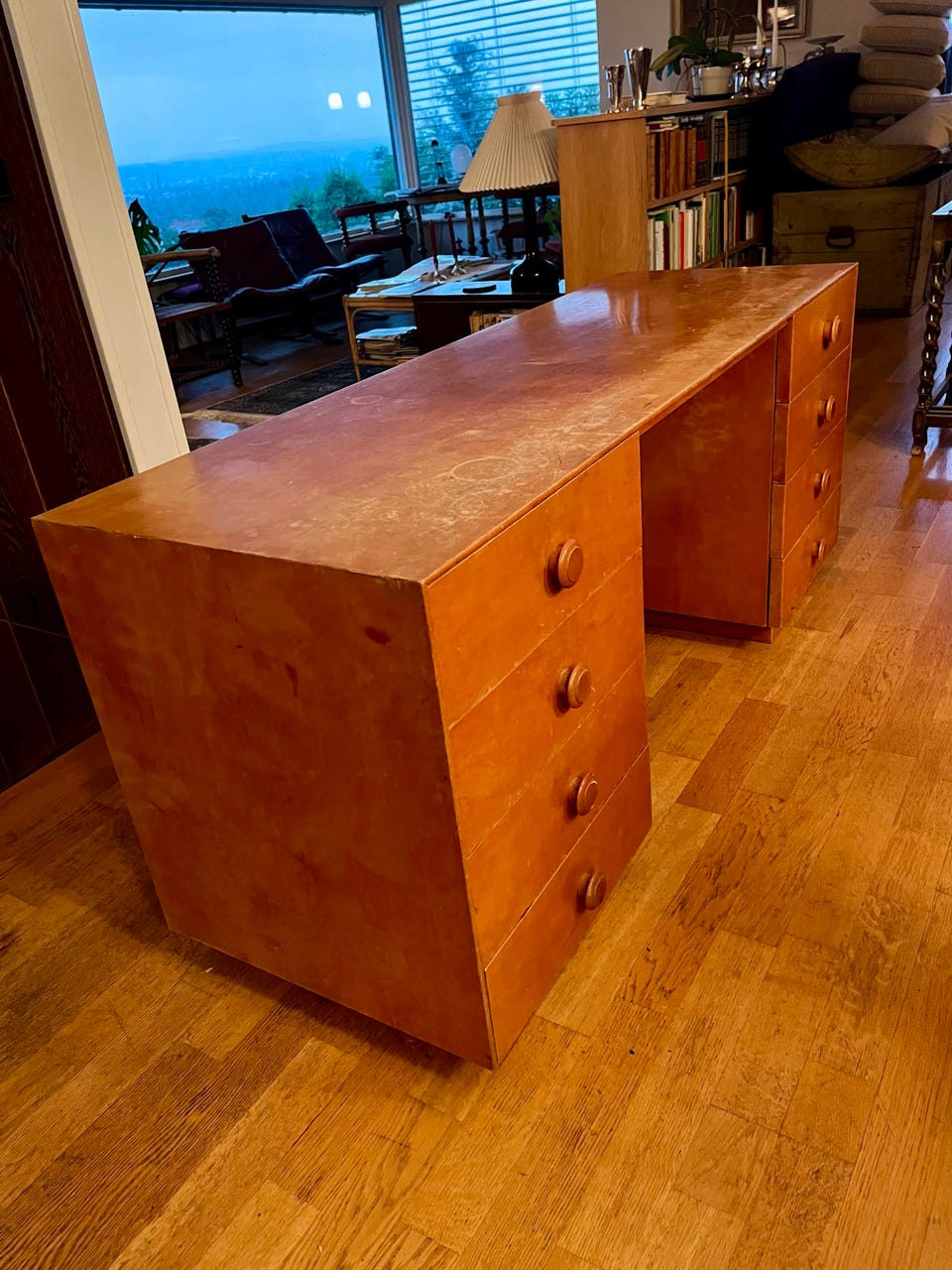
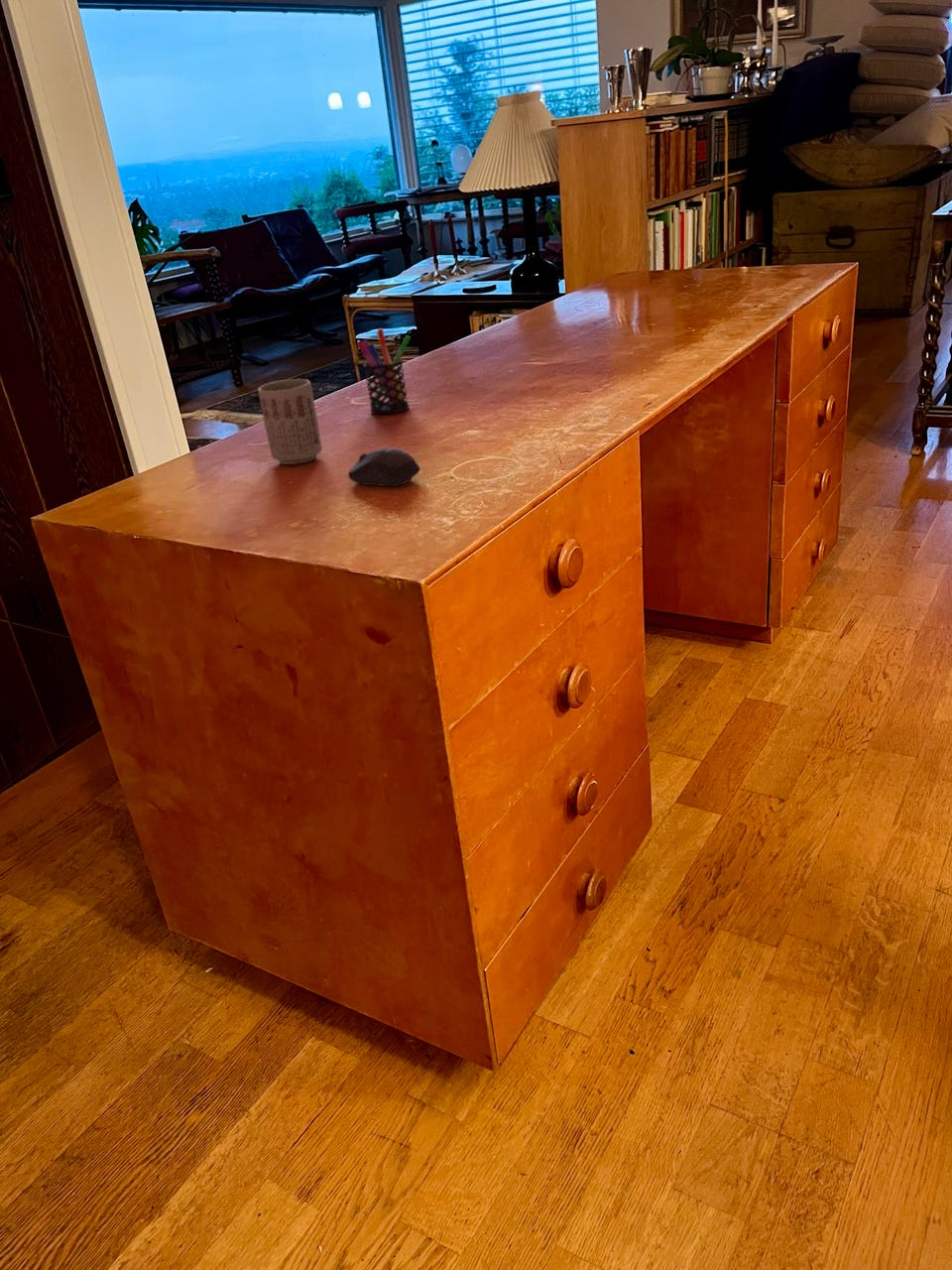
+ pen holder [357,327,412,415]
+ cup [257,378,323,465]
+ computer mouse [347,446,421,487]
